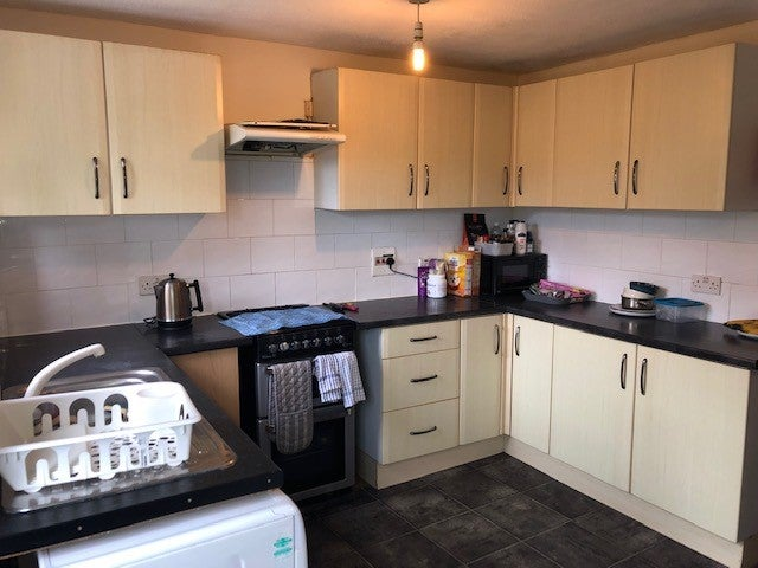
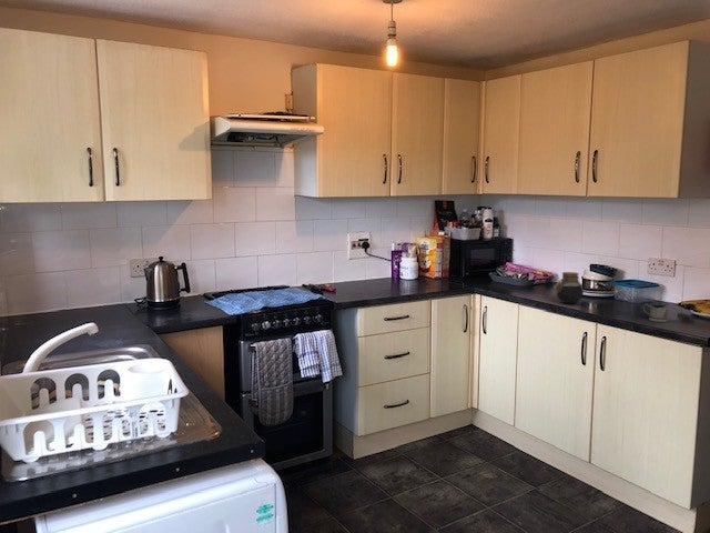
+ jar [552,271,585,305]
+ tea glass holder [642,302,669,323]
